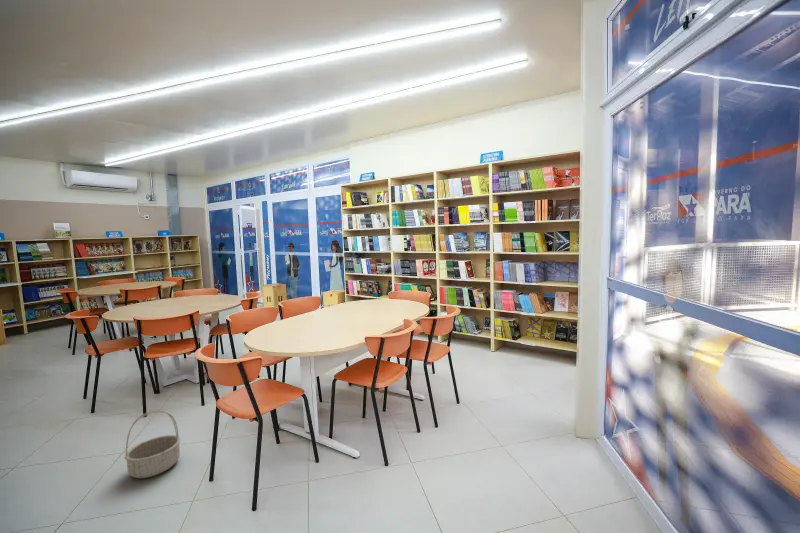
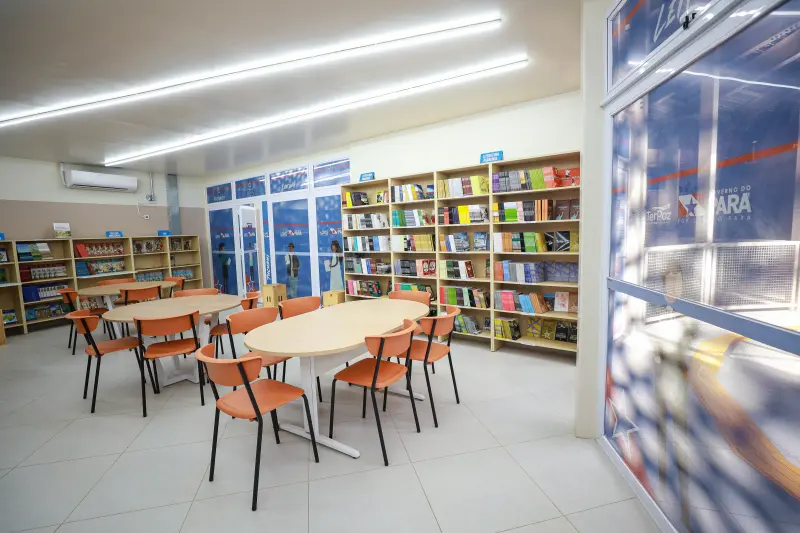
- basket [124,409,181,479]
